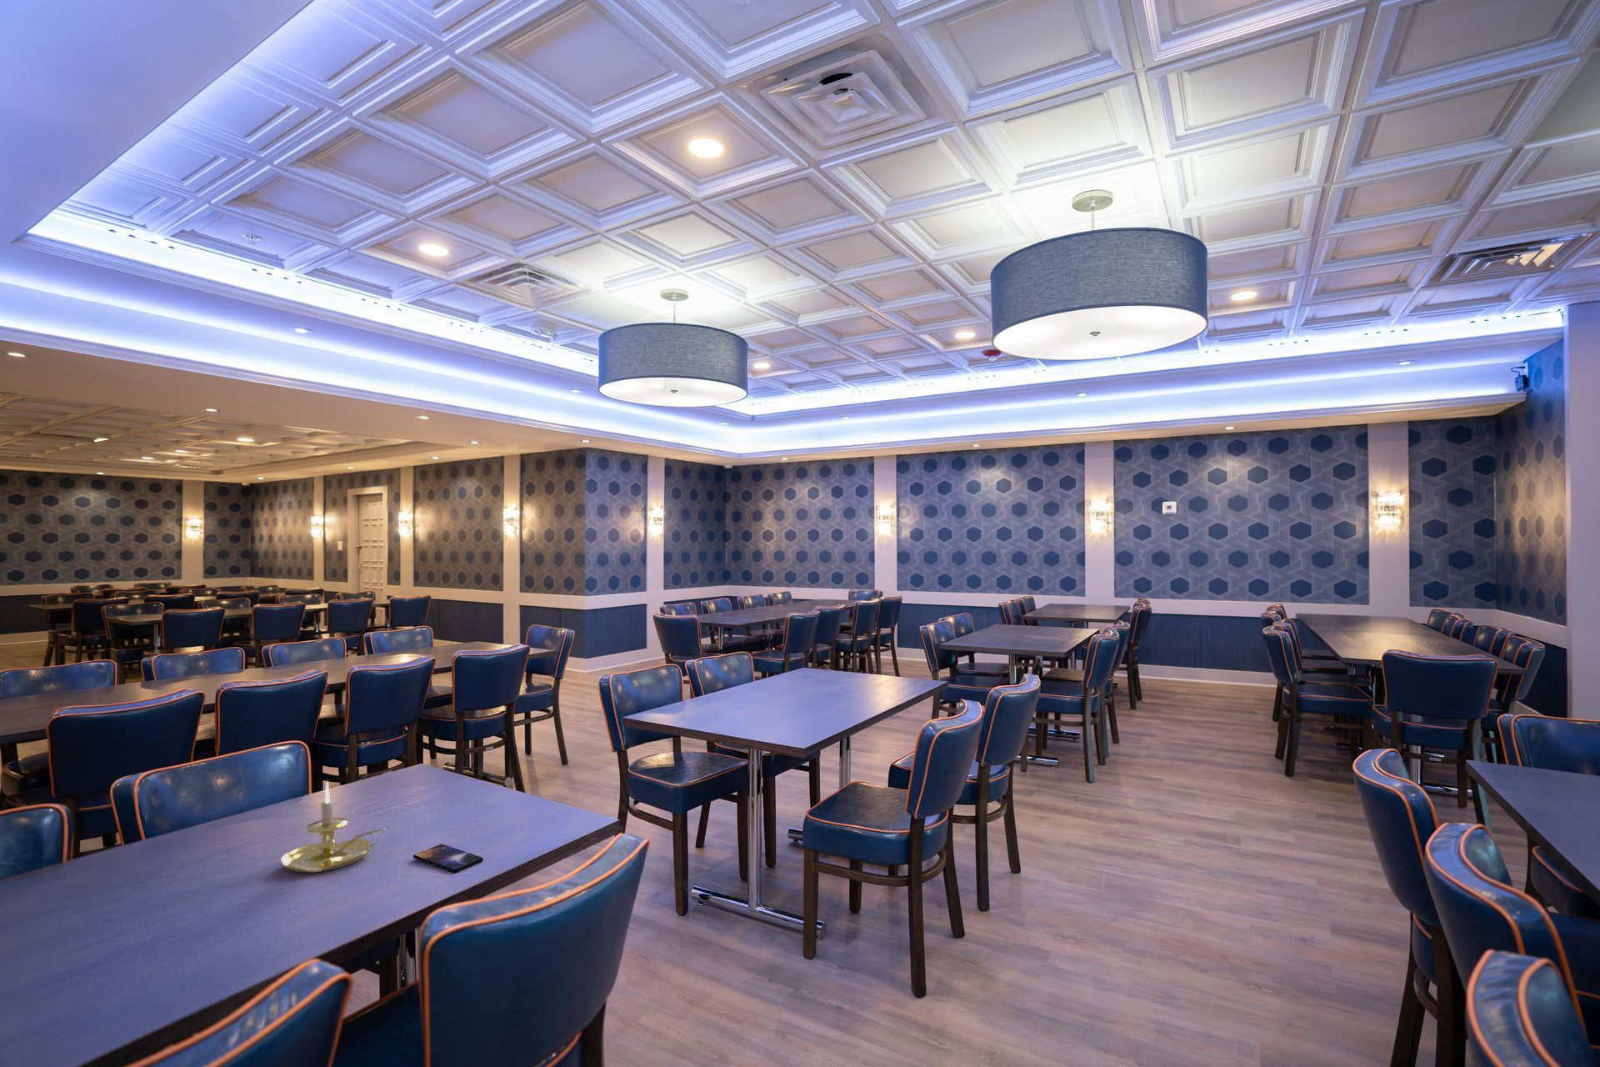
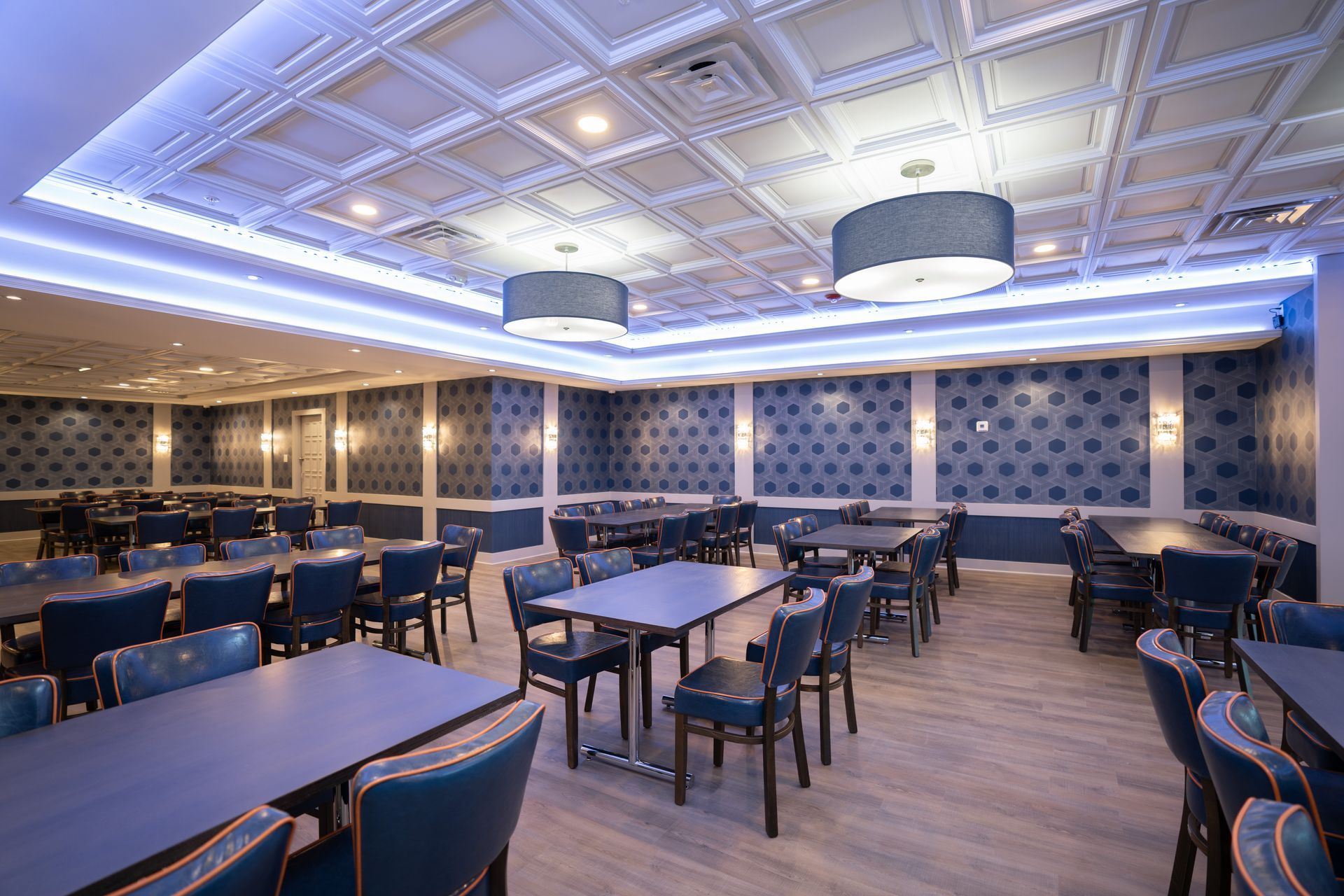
- candle holder [280,780,387,874]
- smartphone [412,843,485,874]
